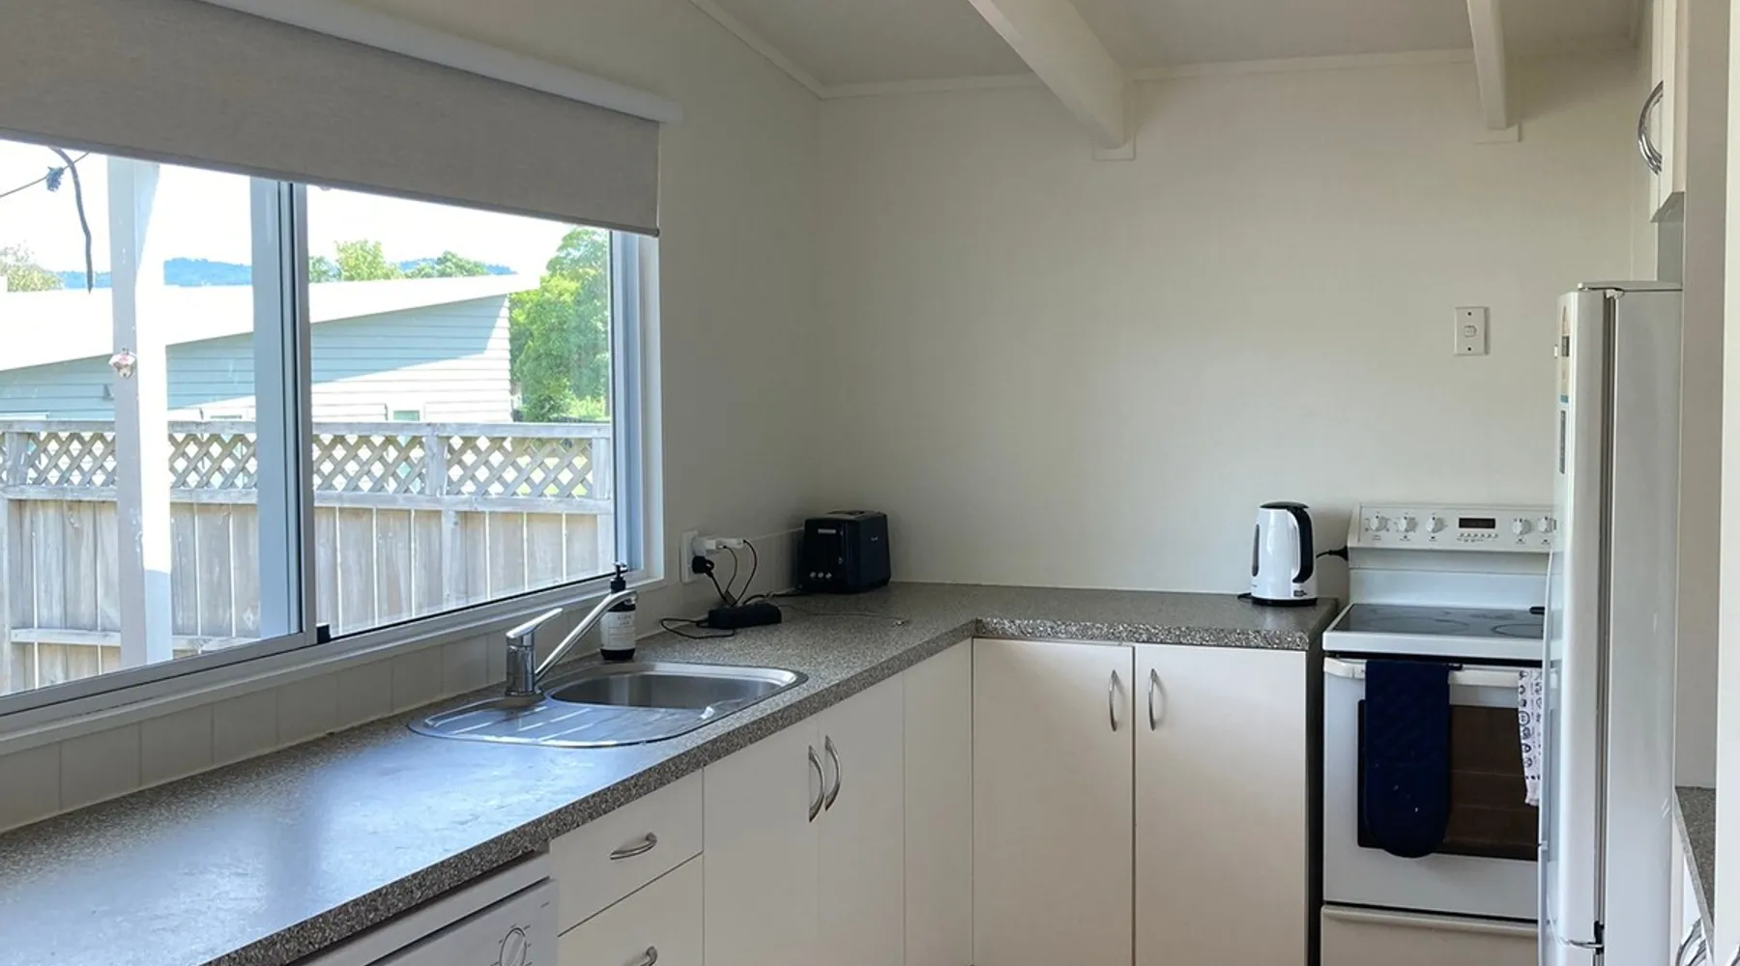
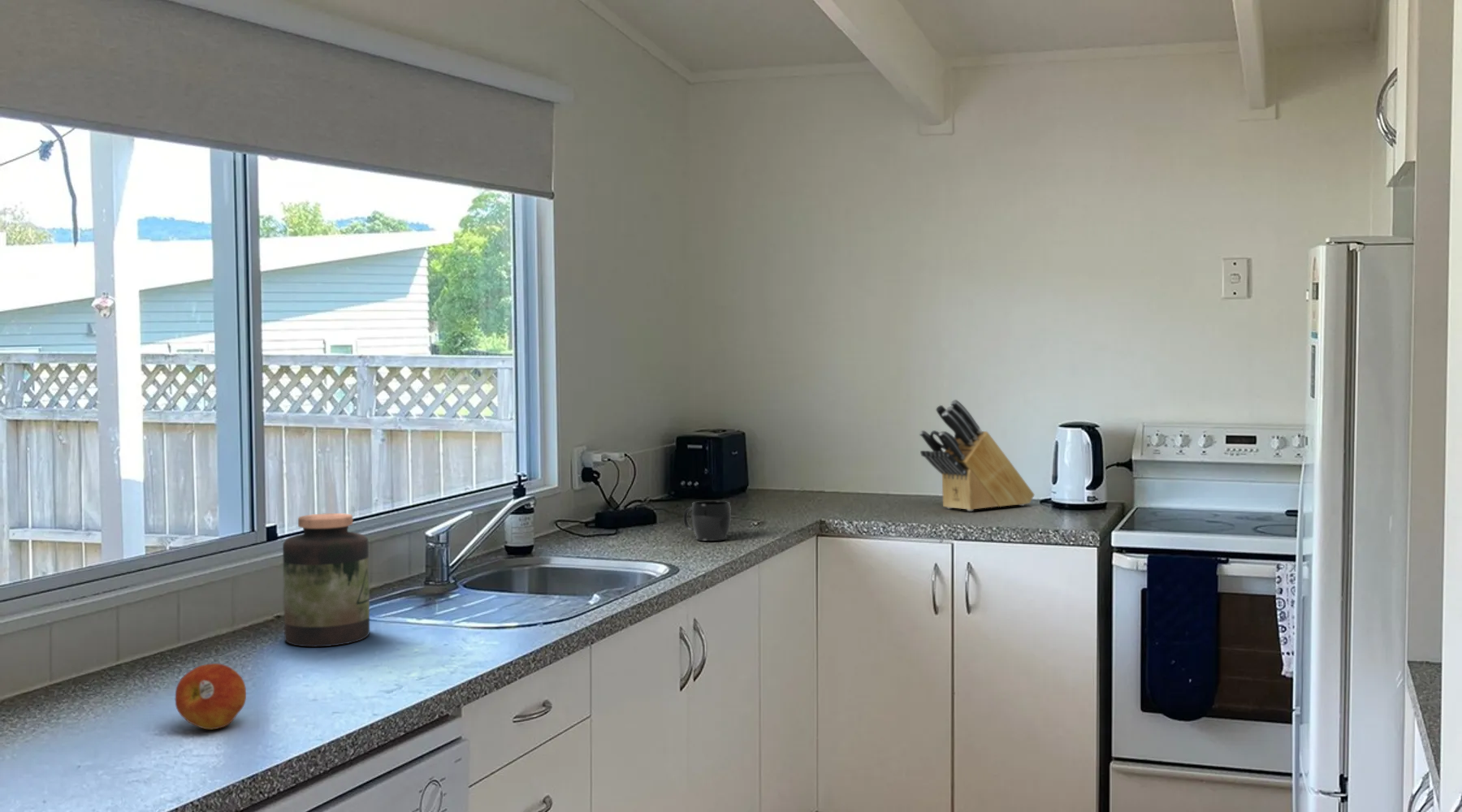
+ mug [682,500,732,542]
+ jar [282,512,370,648]
+ fruit [175,663,247,731]
+ knife block [919,399,1036,512]
